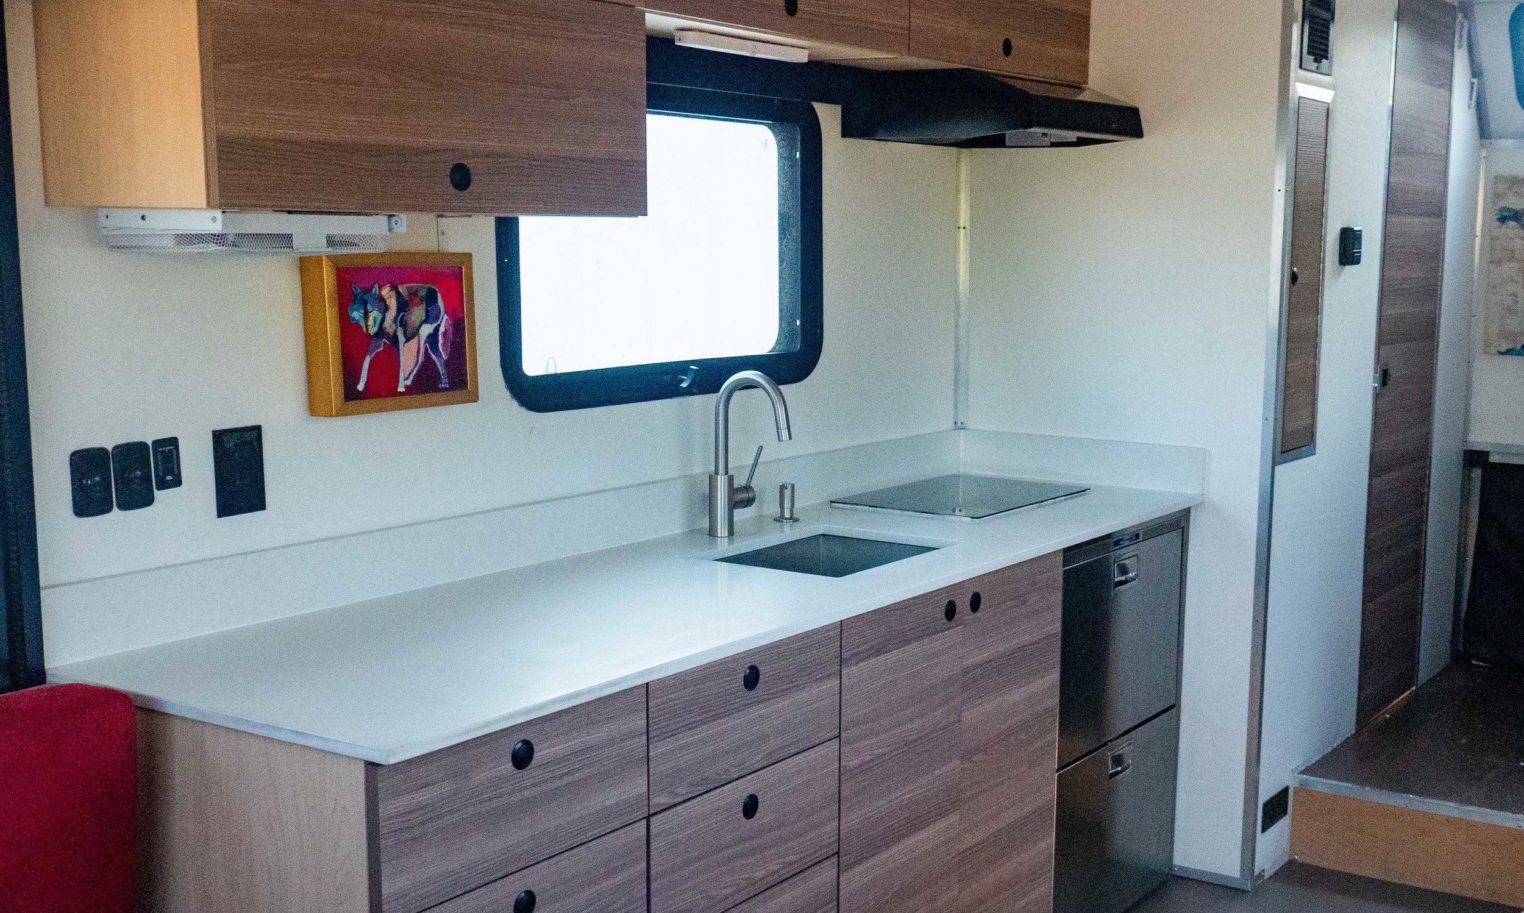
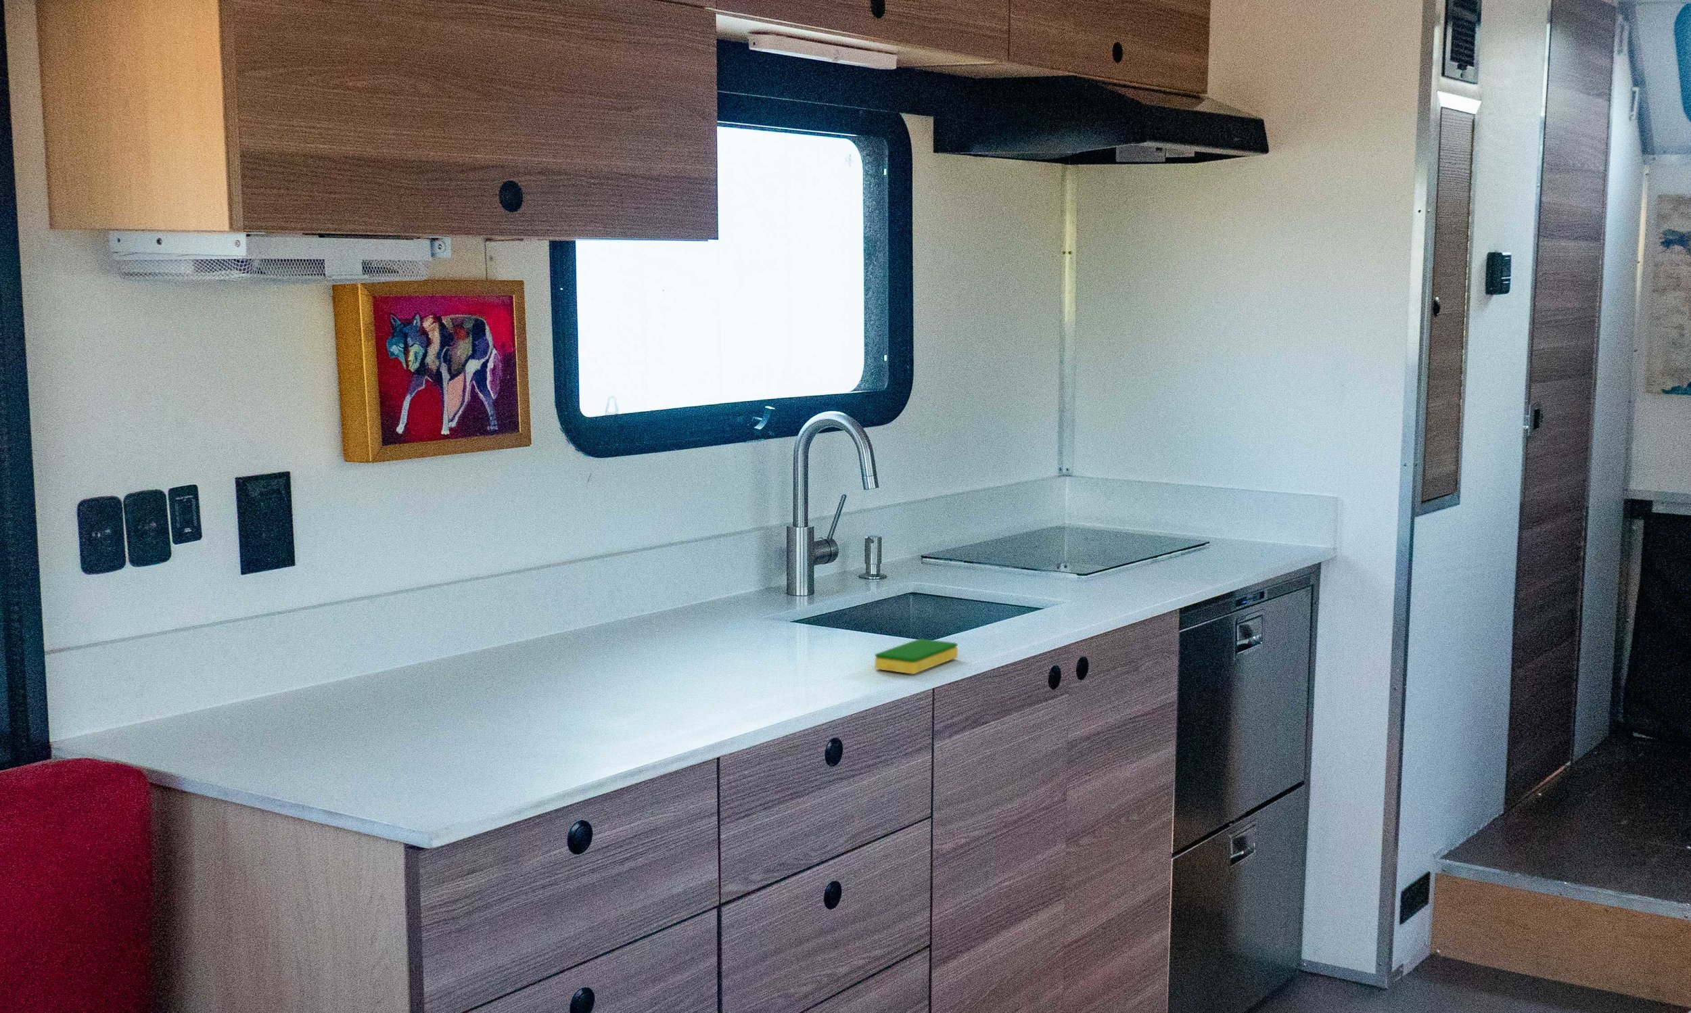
+ dish sponge [874,638,959,675]
